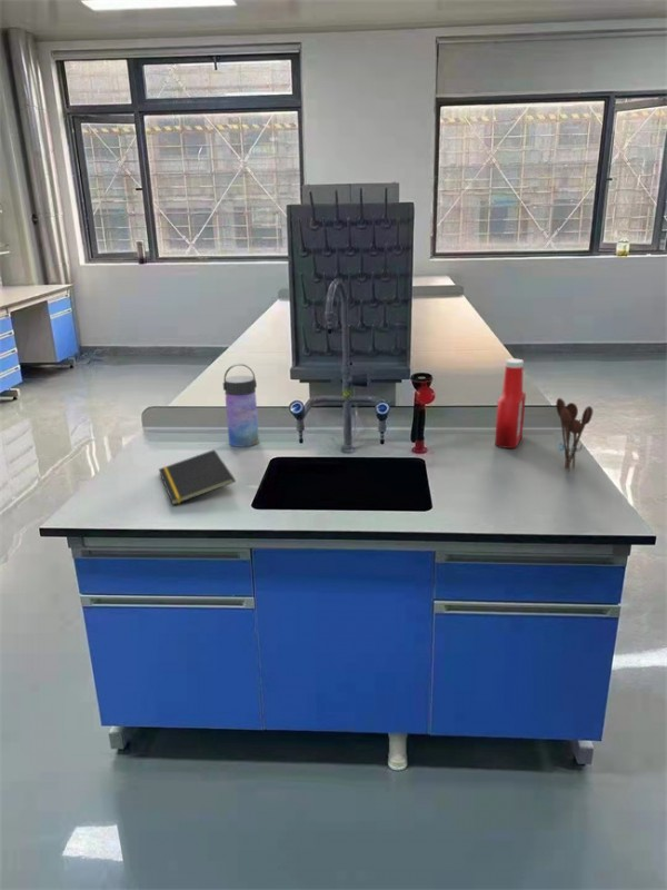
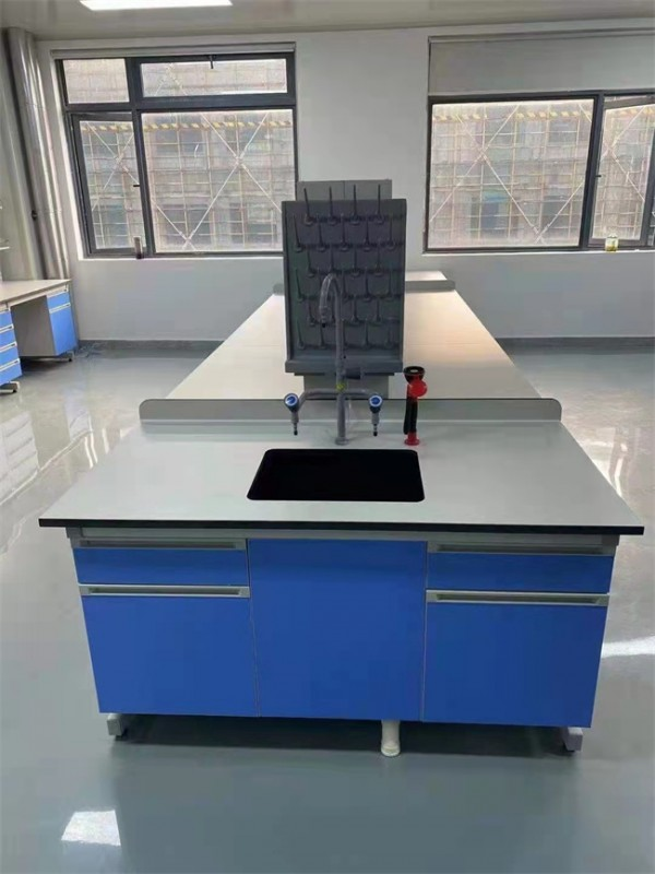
- soap bottle [494,358,527,449]
- water bottle [221,363,260,448]
- utensil holder [555,397,594,472]
- notepad [158,448,237,506]
